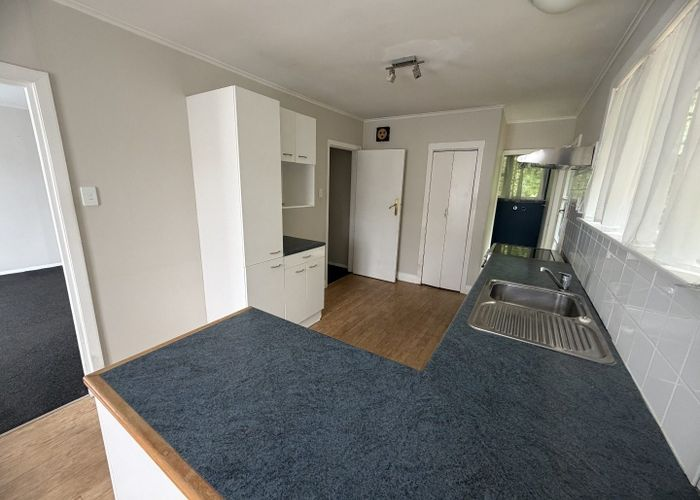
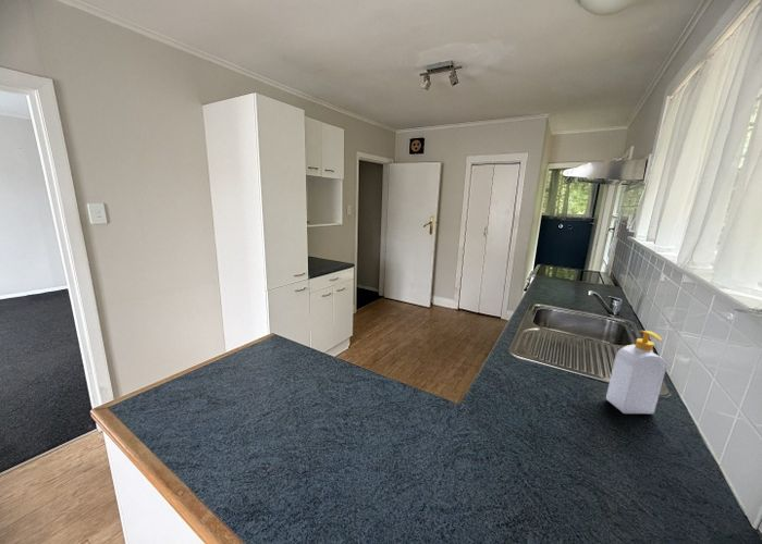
+ soap bottle [605,330,667,415]
